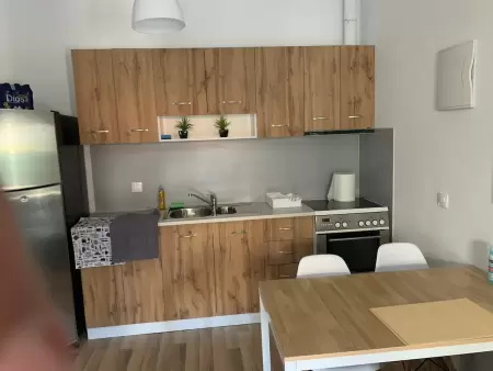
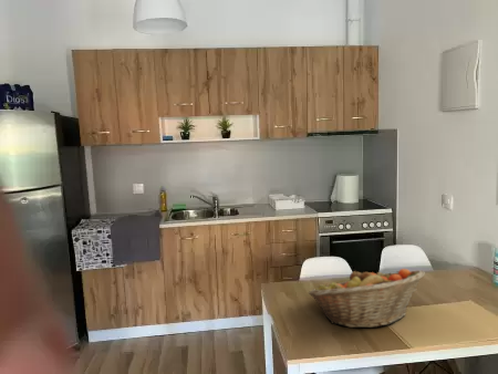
+ fruit basket [308,268,426,329]
